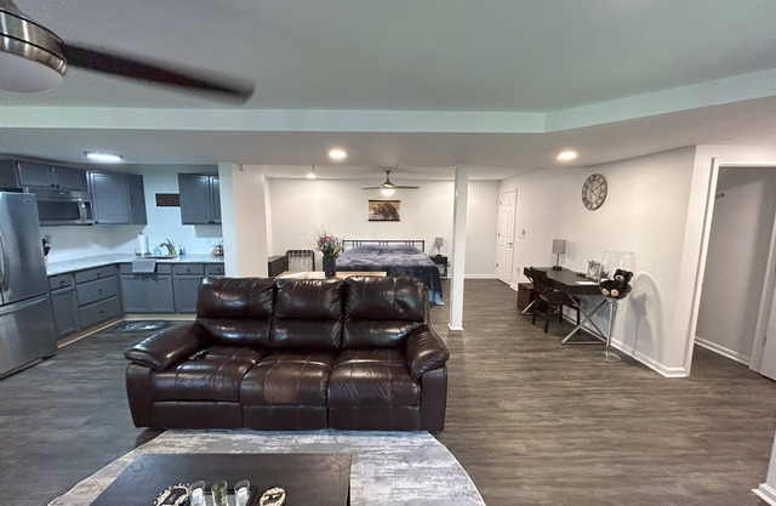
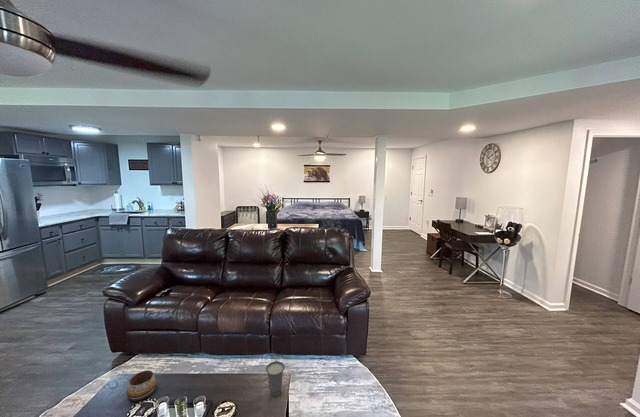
+ decorative bowl [126,369,158,402]
+ cup [265,360,286,397]
